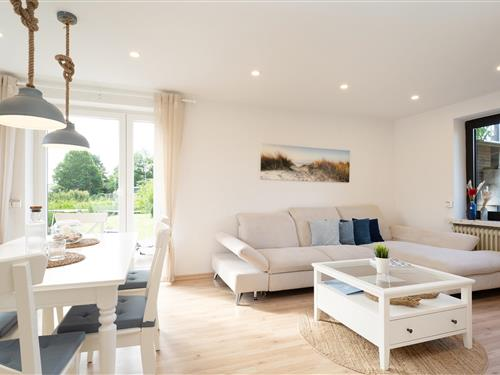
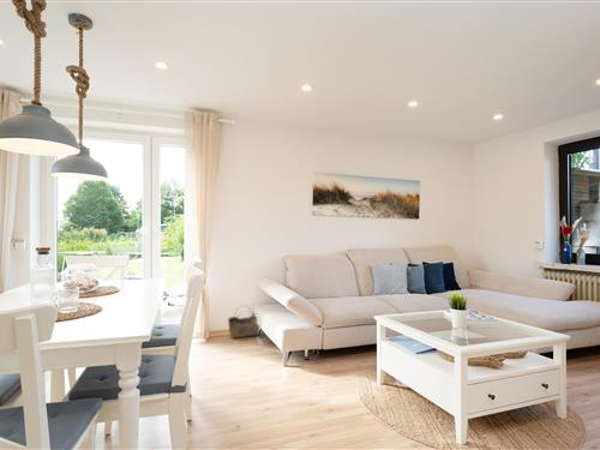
+ basket [227,305,260,340]
